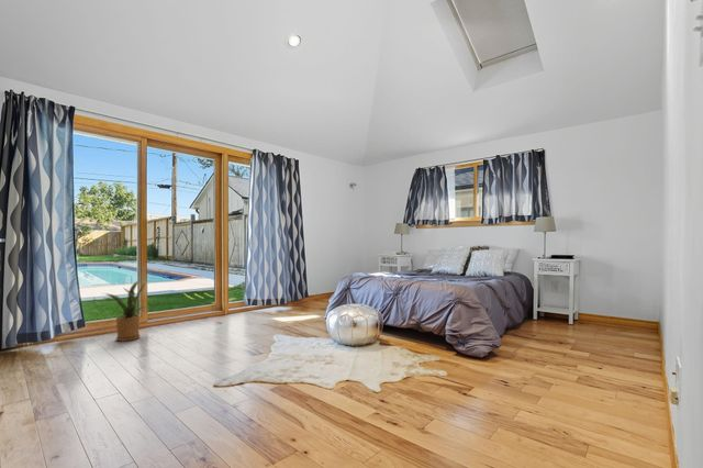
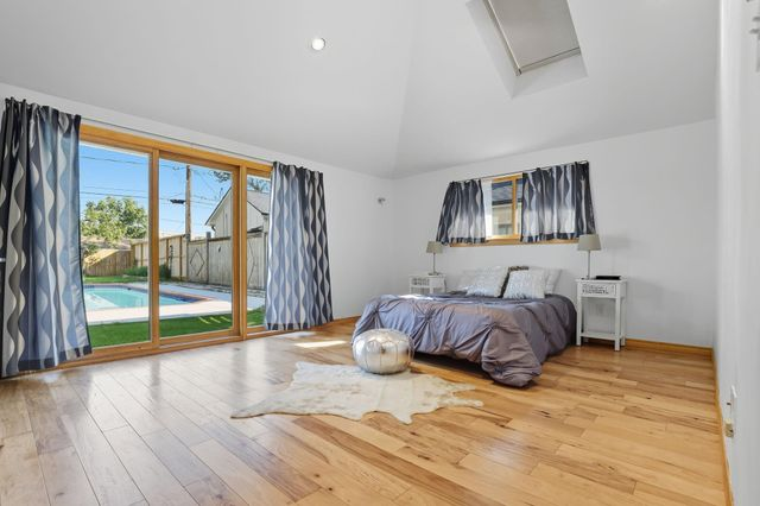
- house plant [101,278,148,343]
